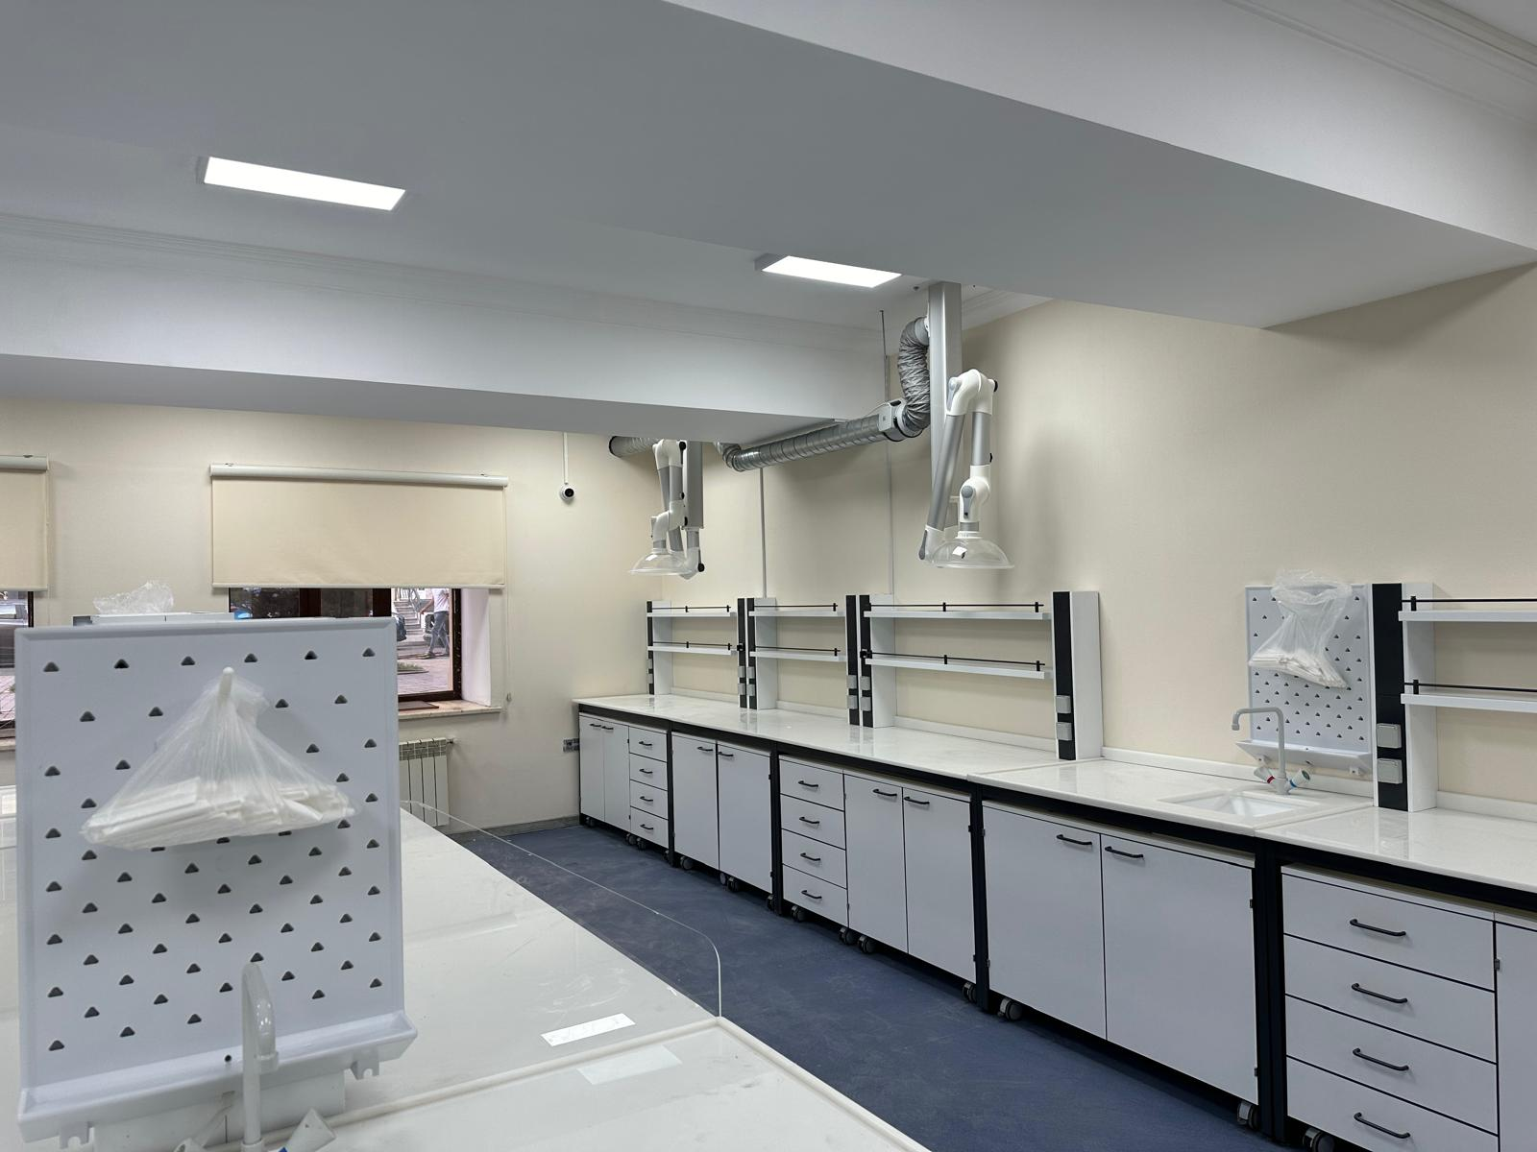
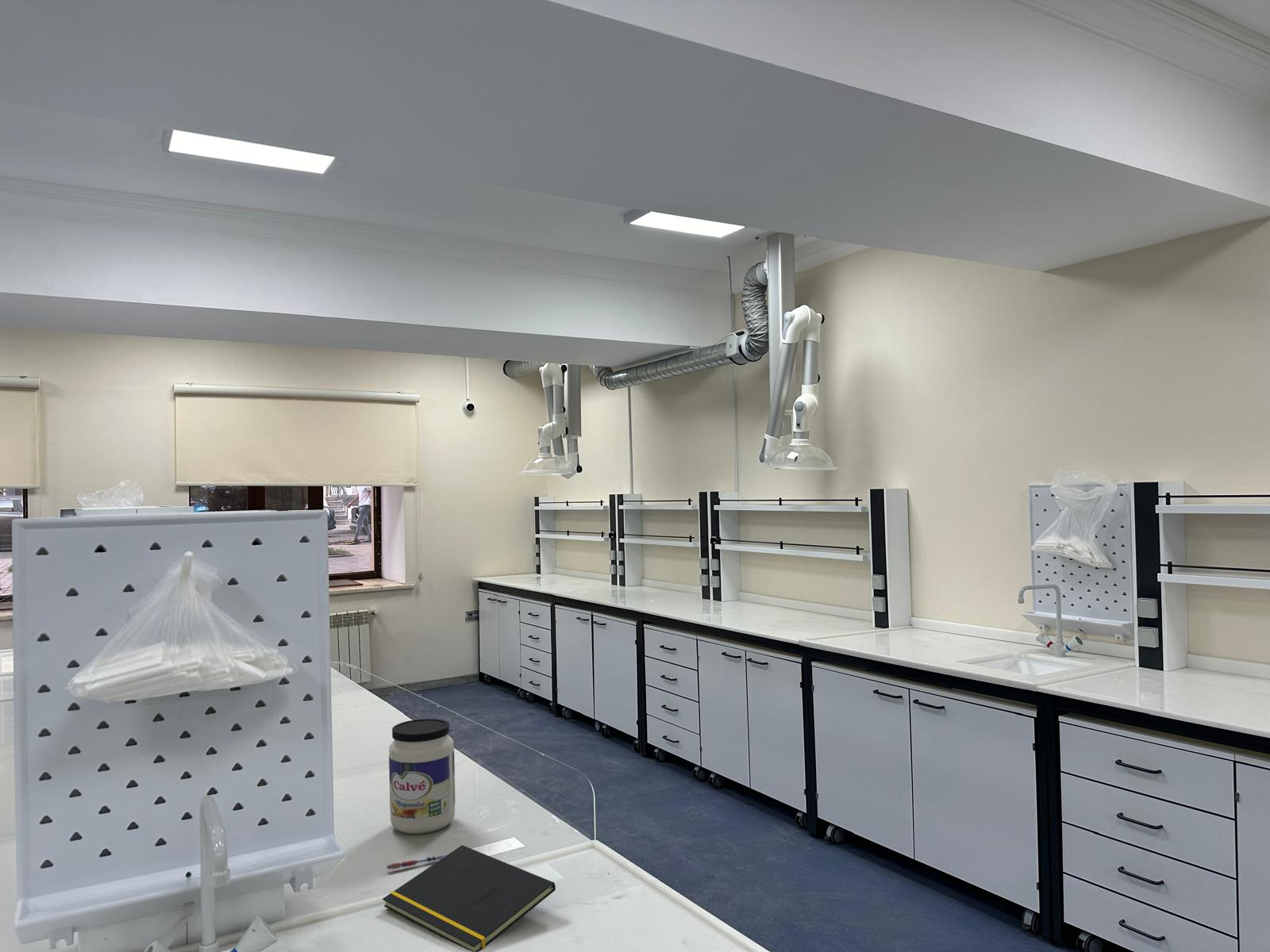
+ notepad [382,844,556,952]
+ jar [388,718,456,835]
+ pen [386,855,446,870]
